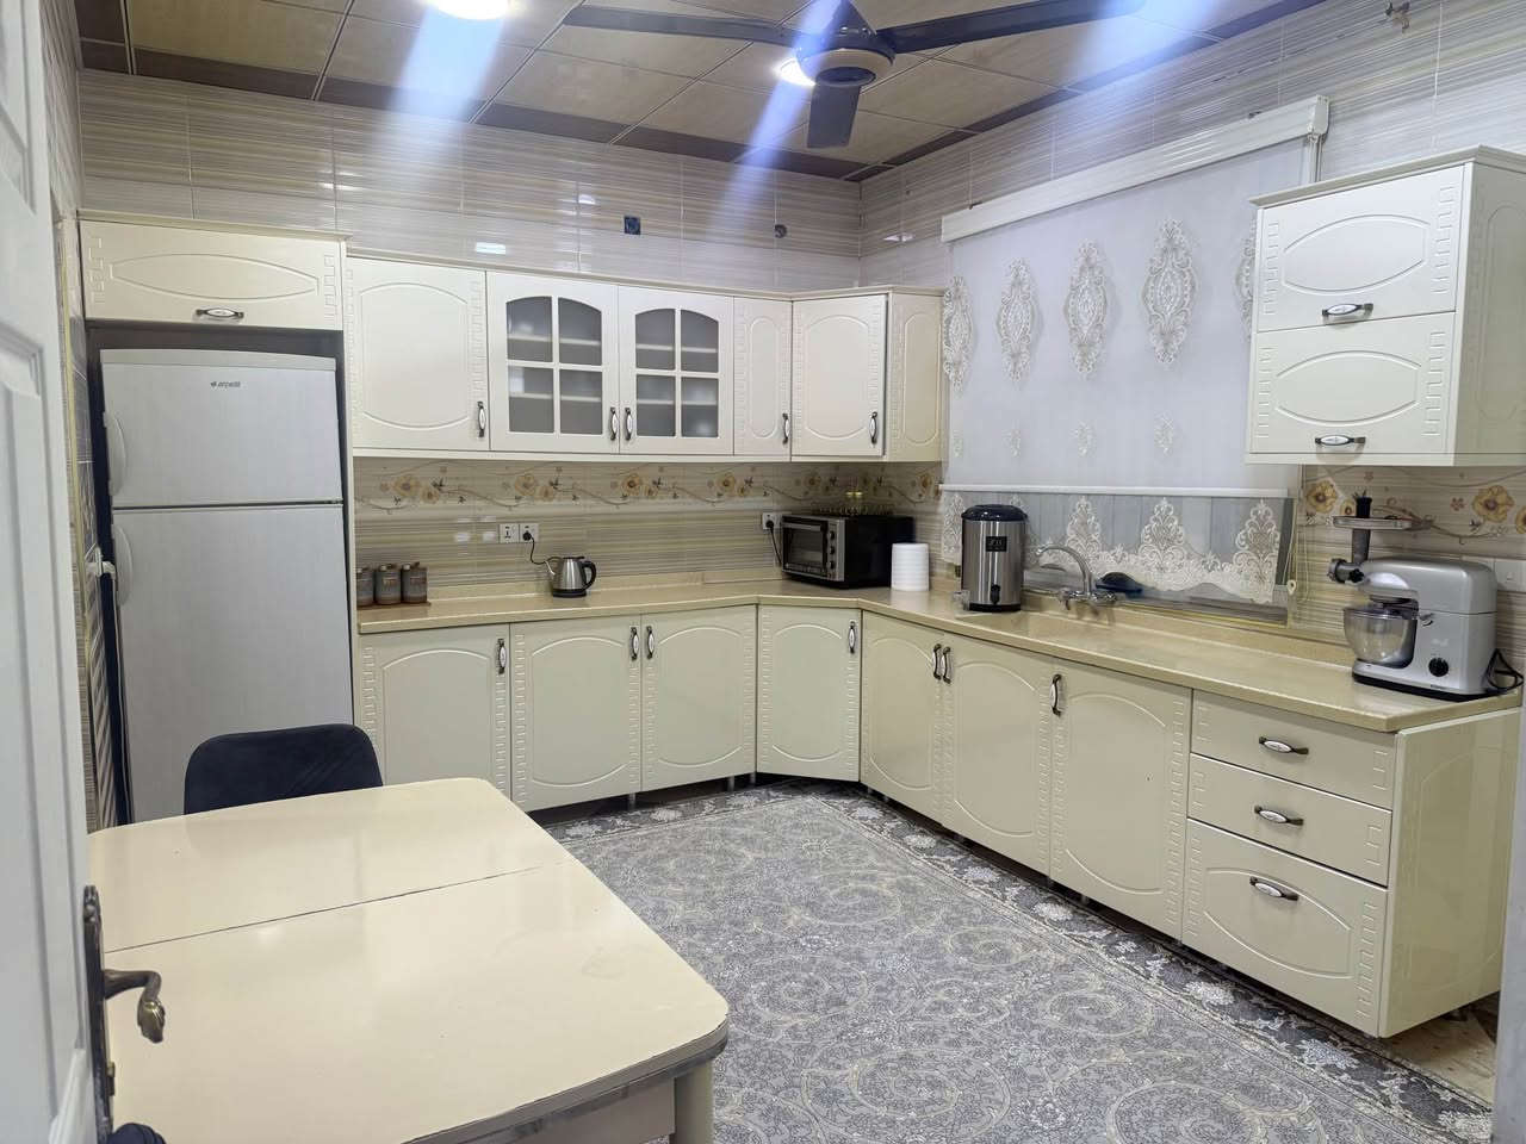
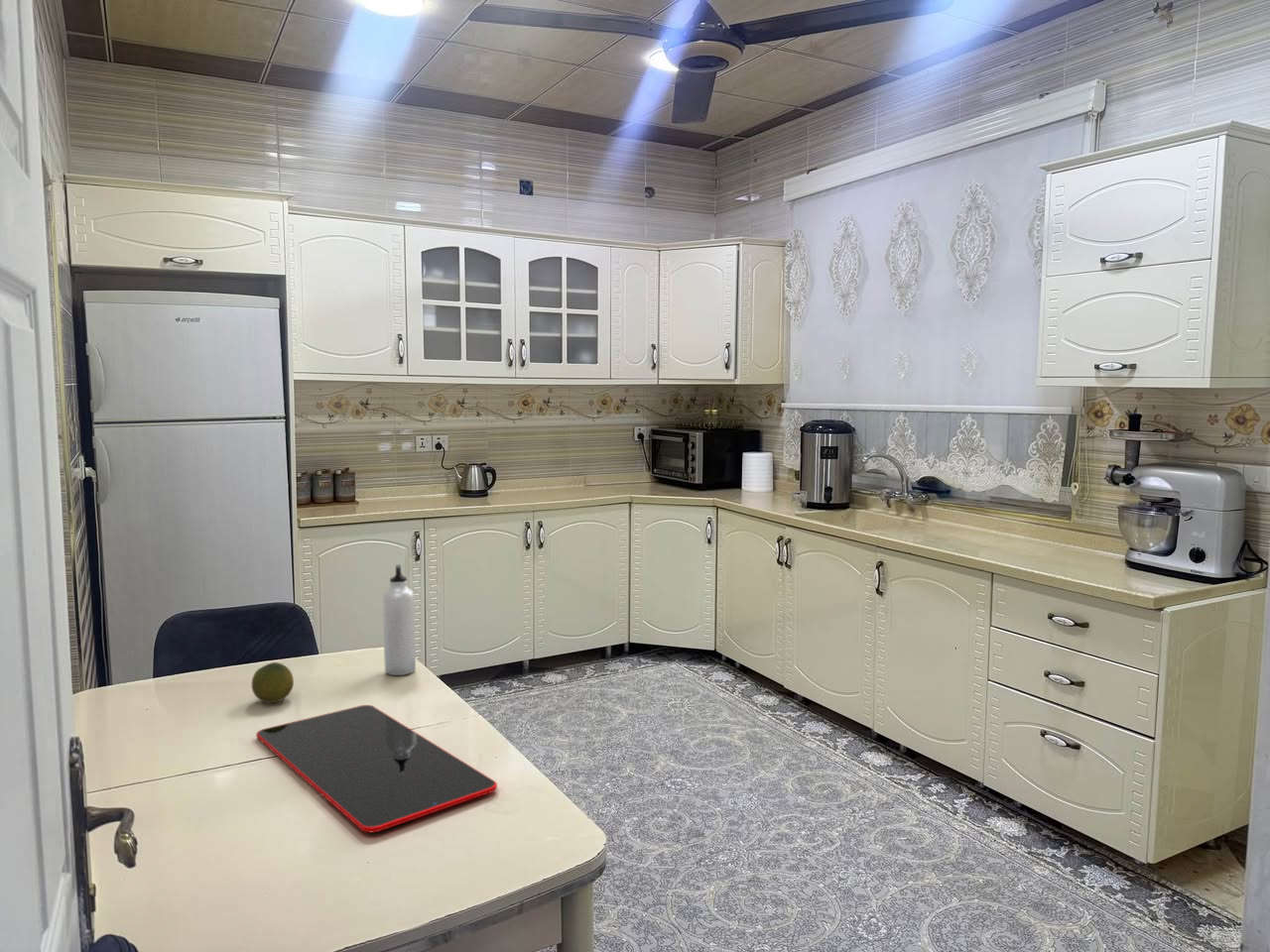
+ fruit [251,661,295,704]
+ water bottle [382,564,417,676]
+ cutting board [255,704,498,833]
